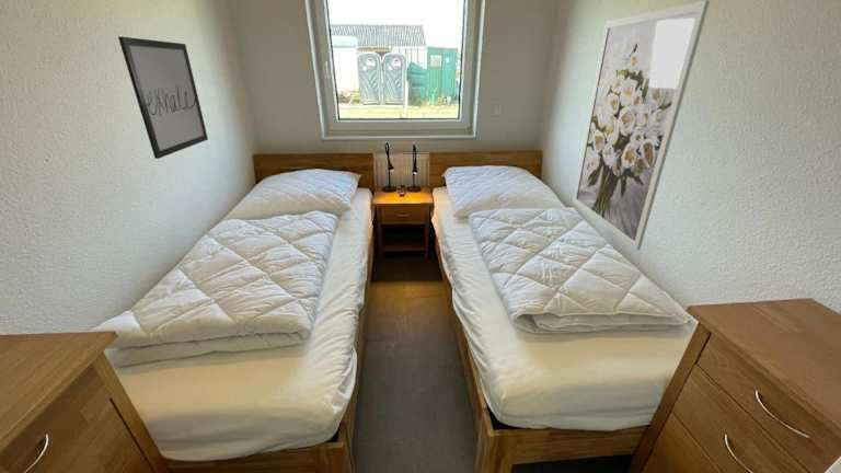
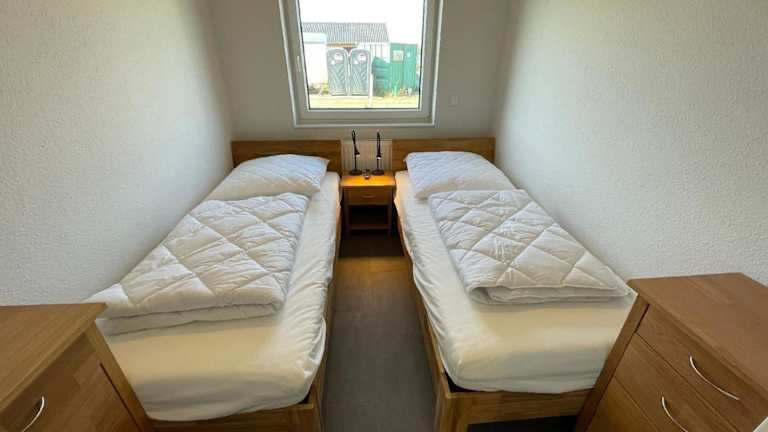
- wall art [117,36,209,160]
- wall art [572,0,711,251]
